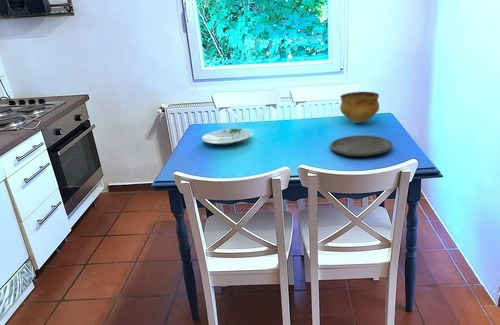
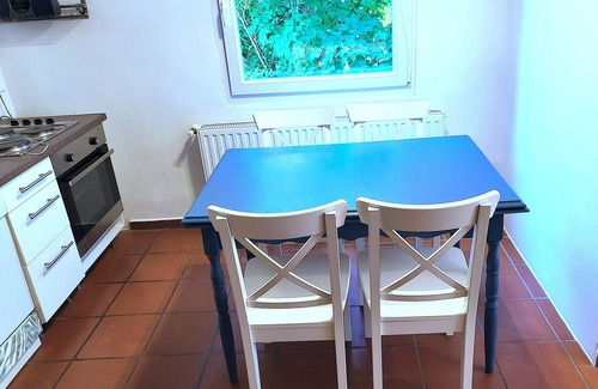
- bowl [339,91,380,124]
- plate [329,134,393,157]
- plate [201,128,253,146]
